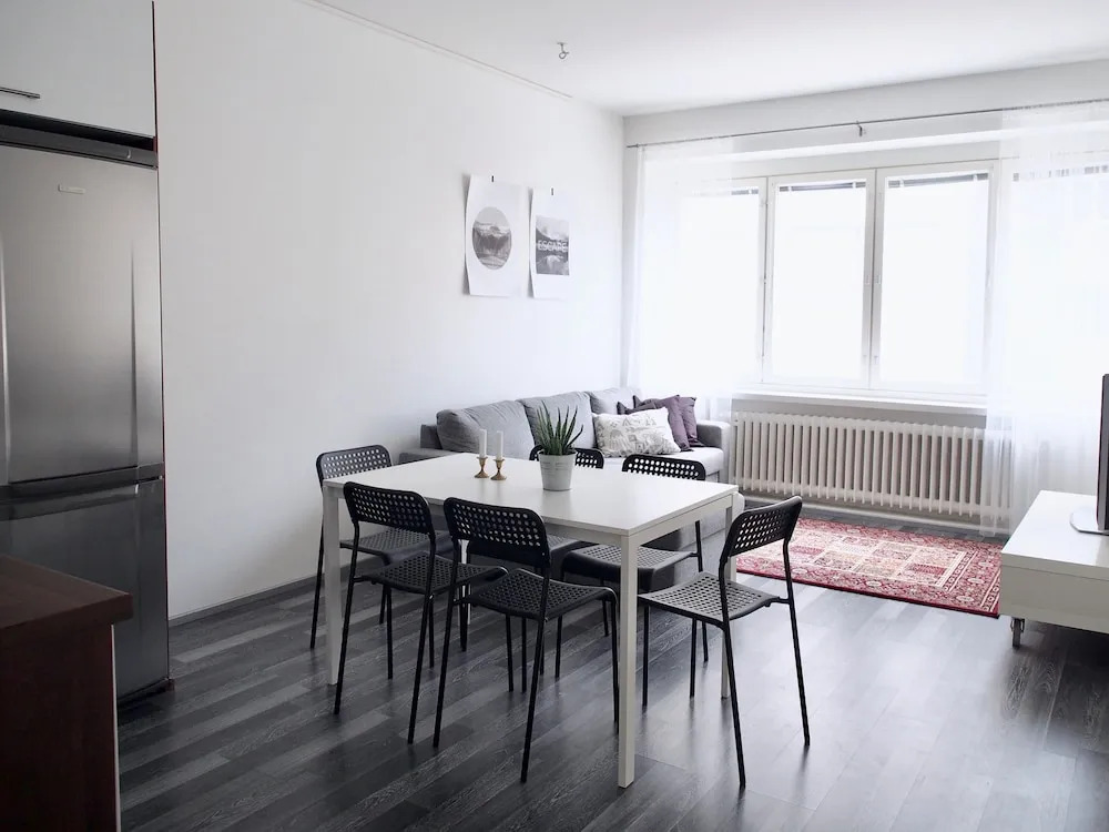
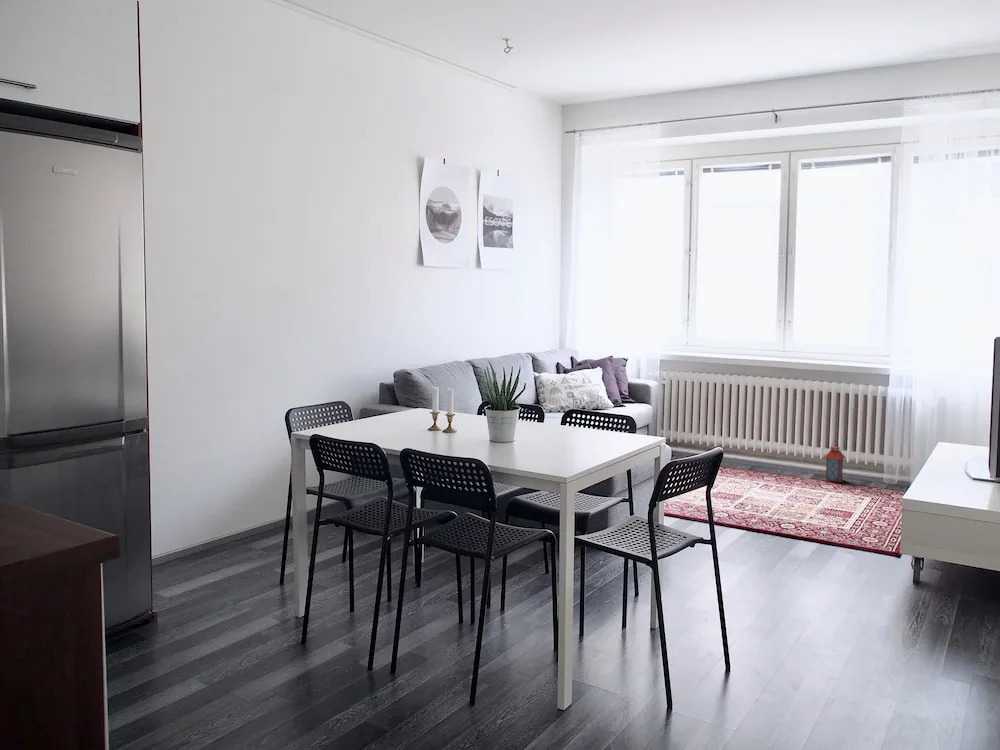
+ lantern [823,438,847,483]
